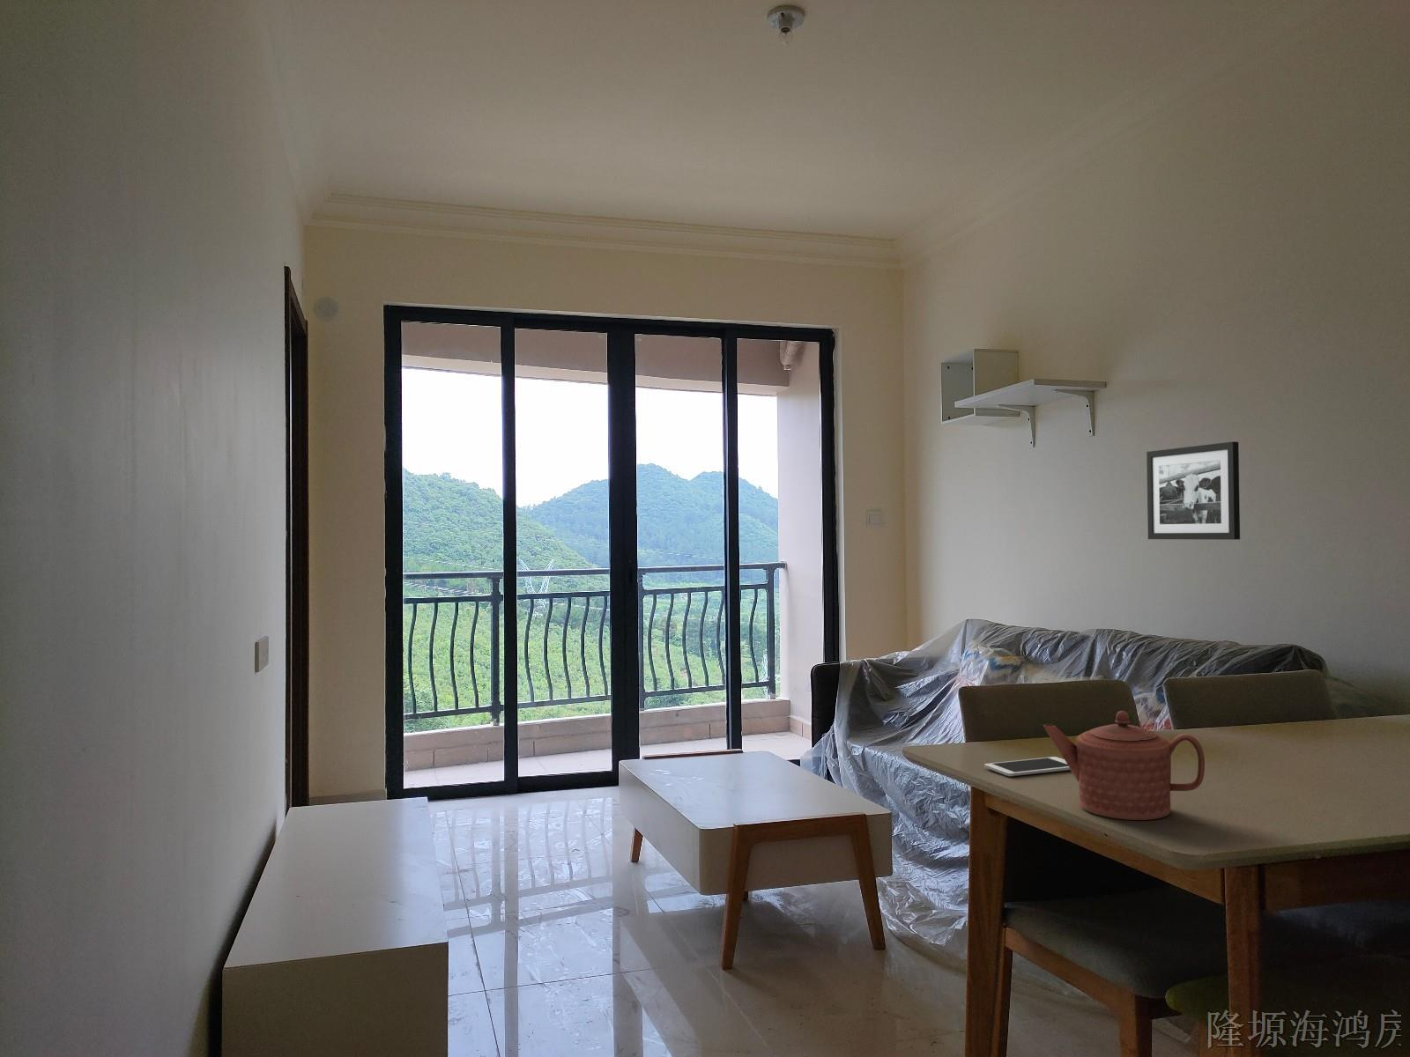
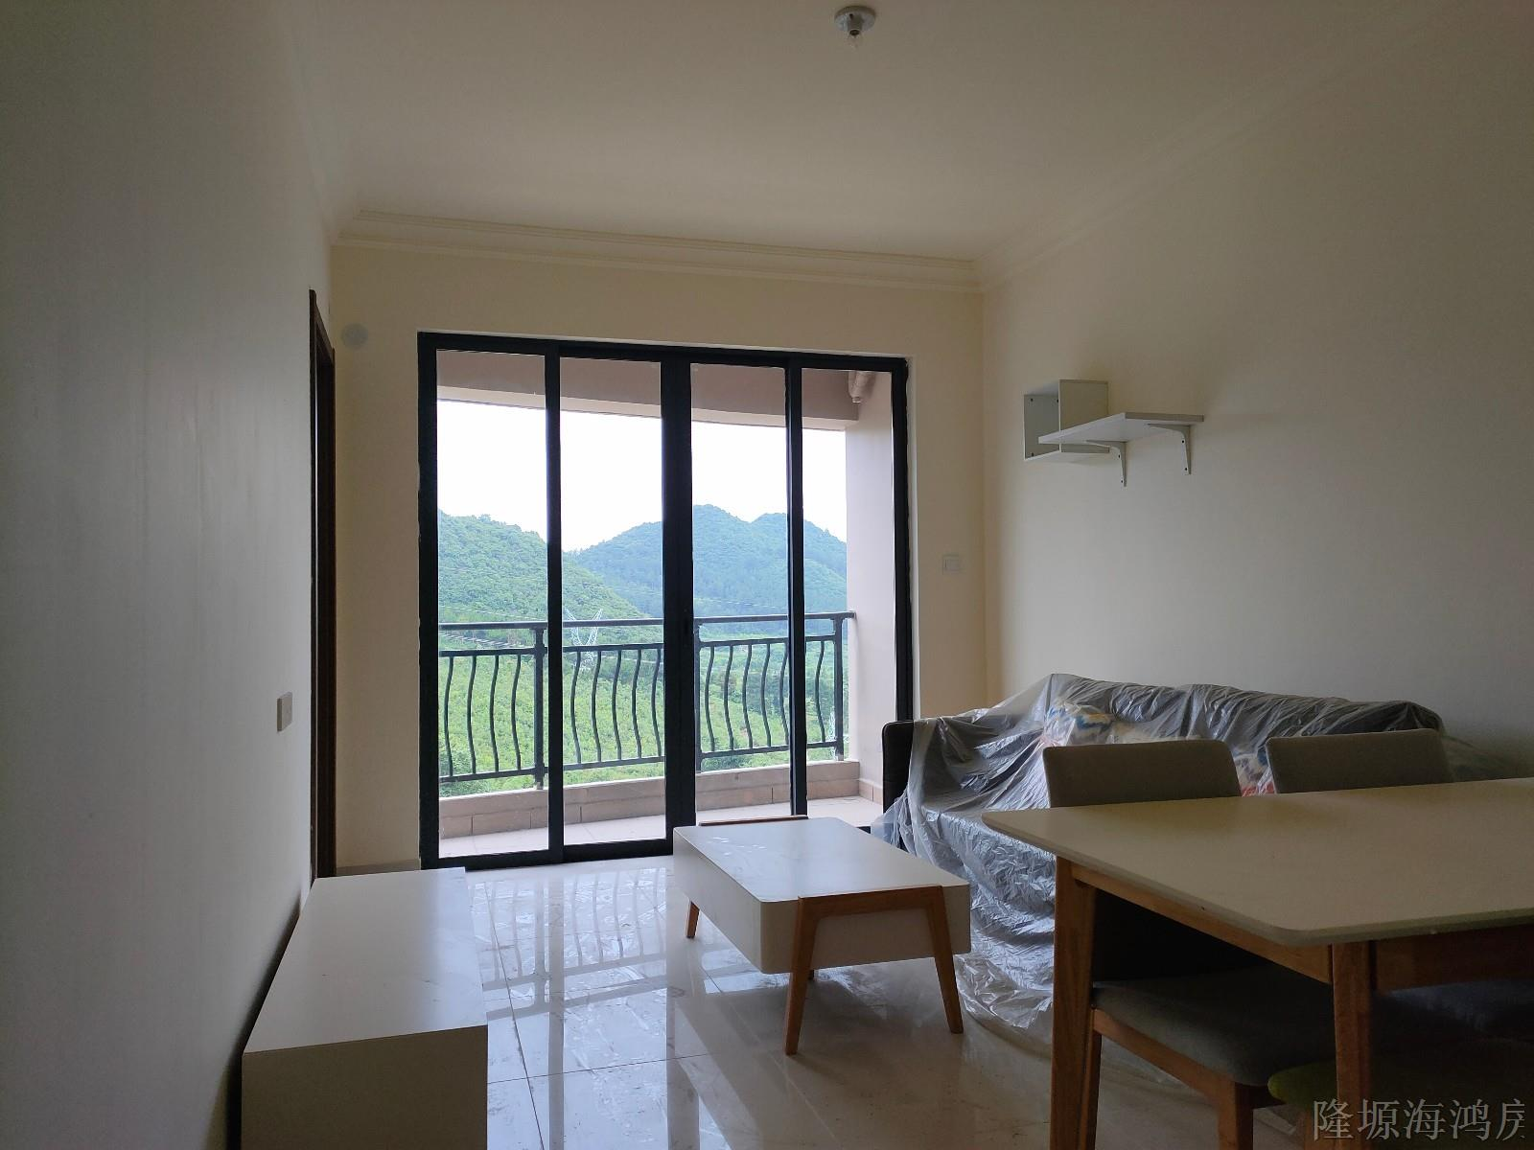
- cell phone [984,756,1070,777]
- picture frame [1146,441,1241,541]
- teapot [1043,709,1206,821]
